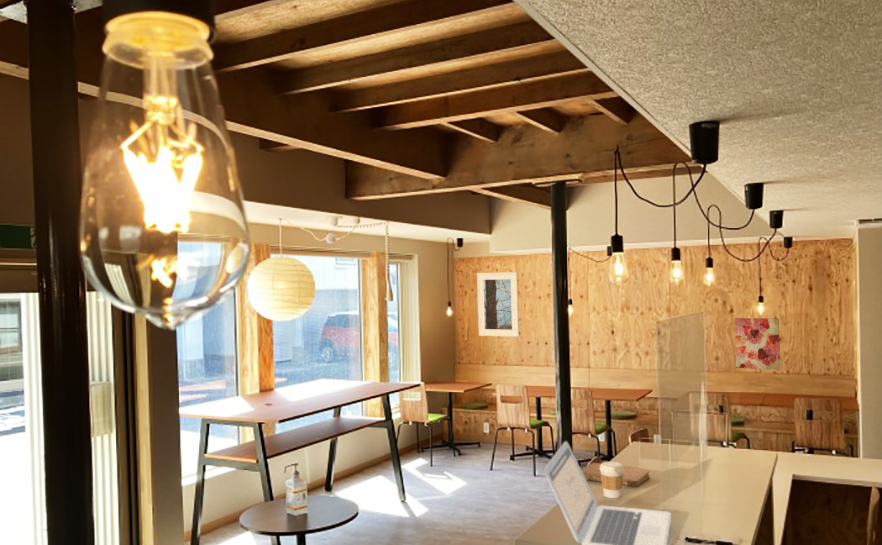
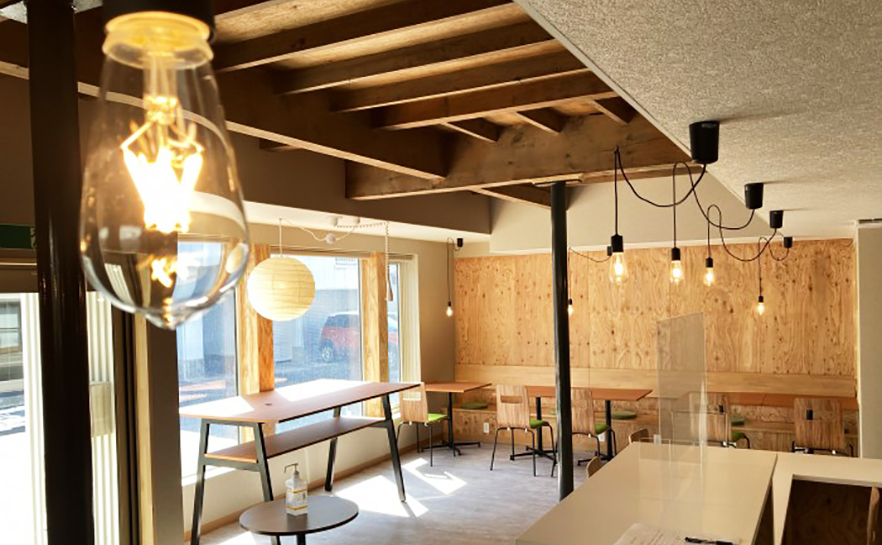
- laptop [543,440,672,545]
- wall art [734,317,781,371]
- notebook [581,462,651,488]
- coffee cup [600,461,625,499]
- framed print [476,271,520,338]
